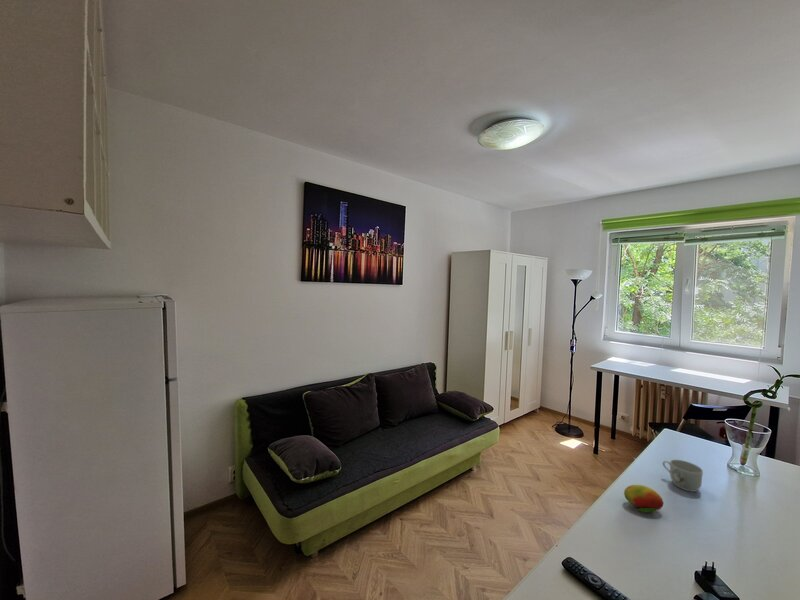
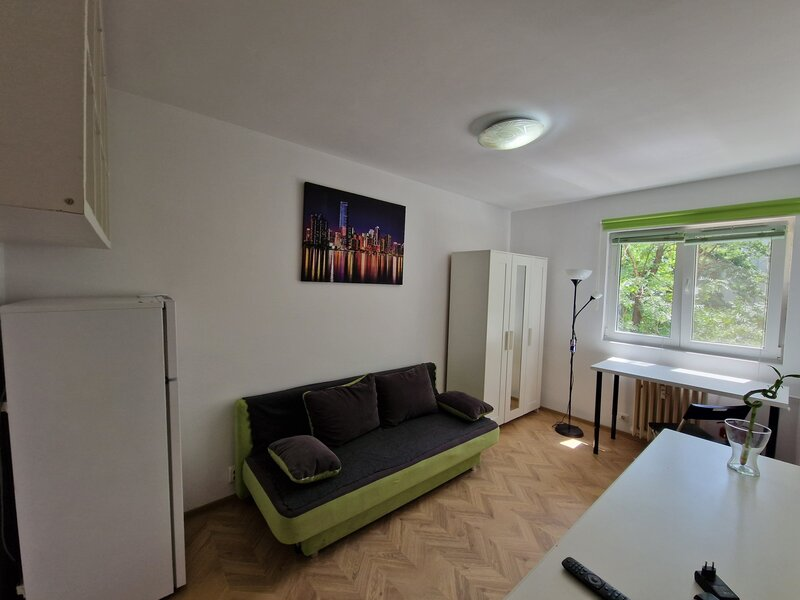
- mug [662,459,704,493]
- fruit [623,484,664,514]
